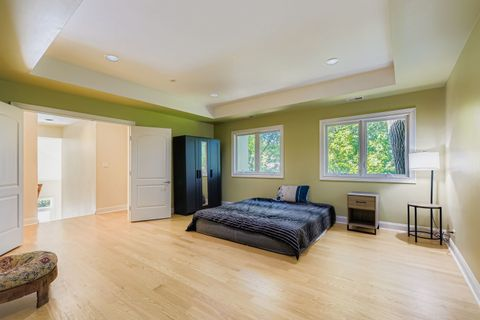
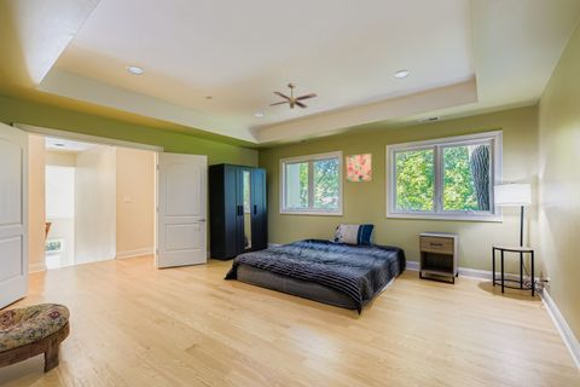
+ ceiling fan [269,82,318,110]
+ wall art [344,152,373,184]
